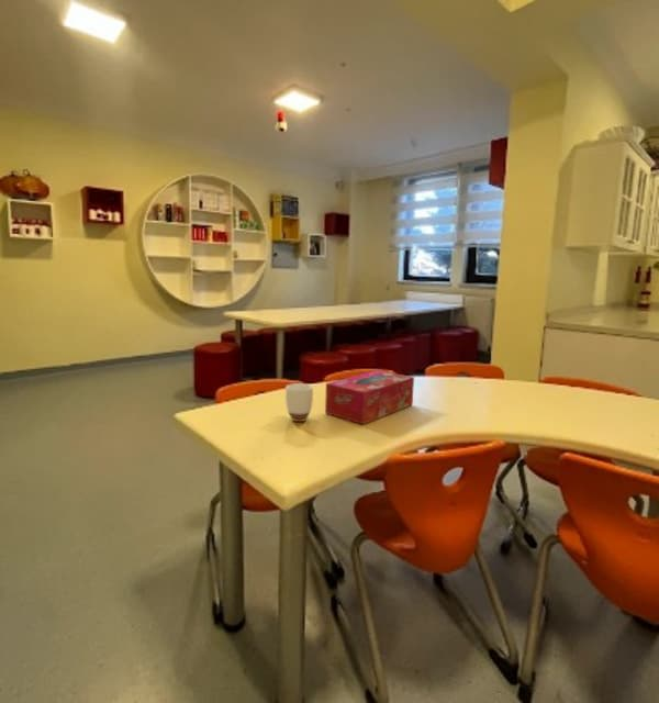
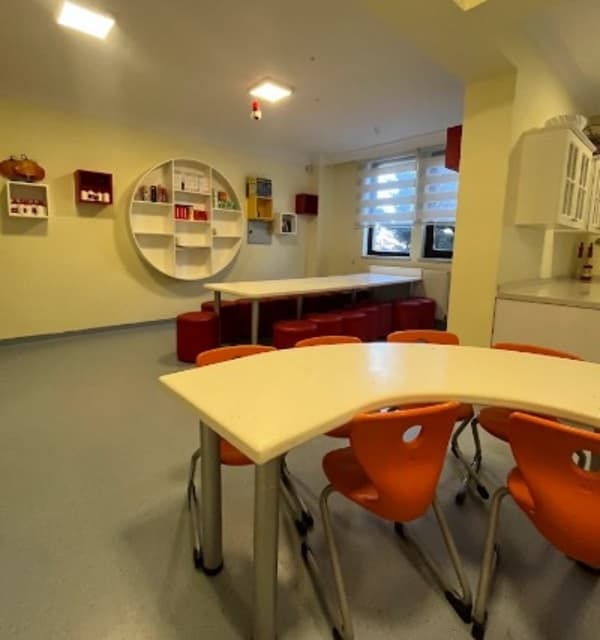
- tissue box [324,369,415,425]
- mug [284,382,314,423]
